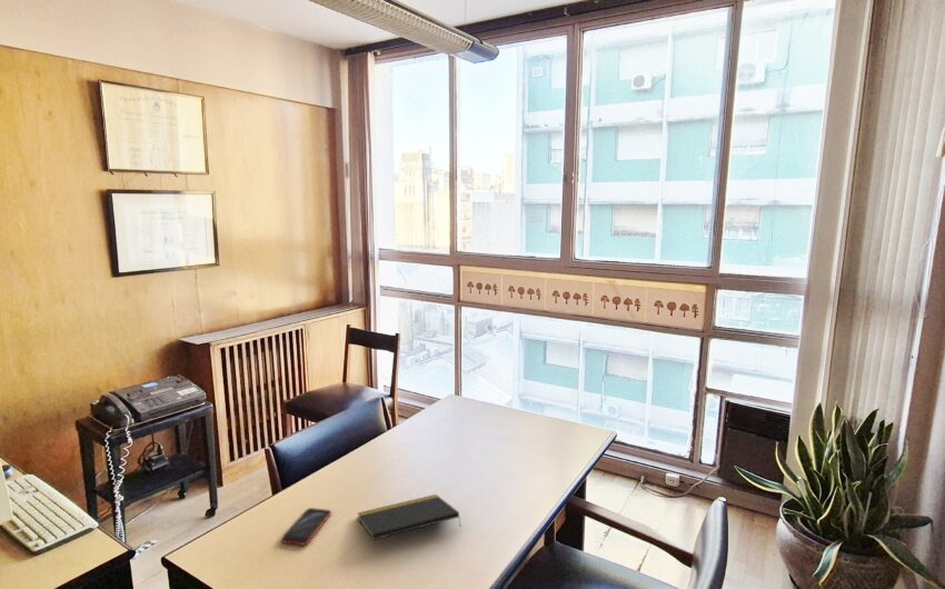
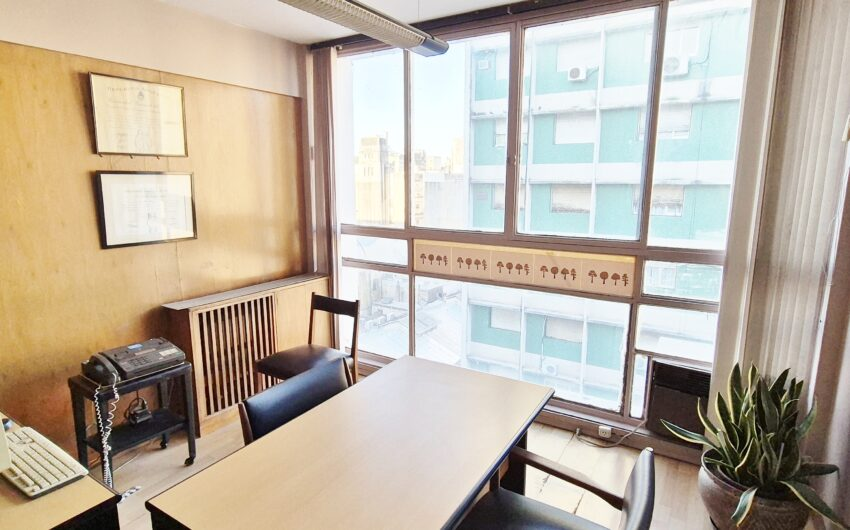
- smartphone [280,507,332,546]
- notepad [357,493,462,541]
